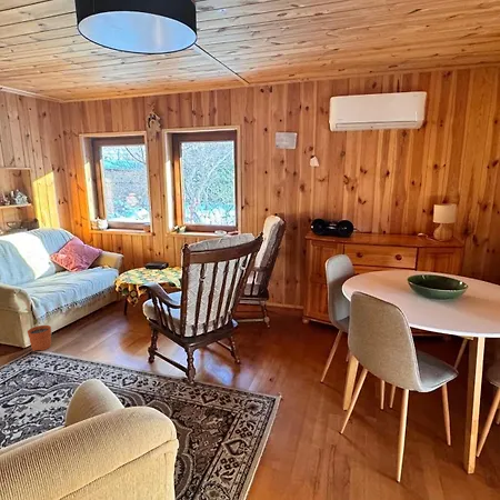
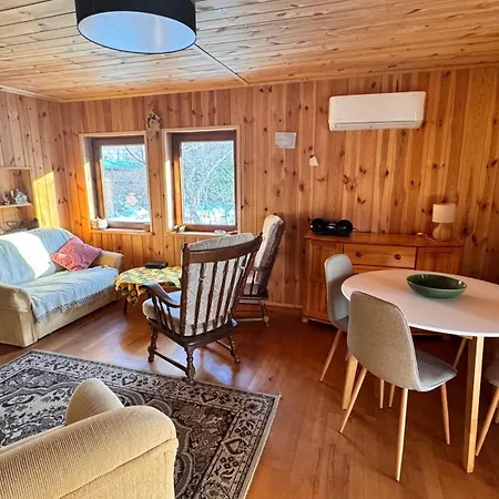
- plant pot [27,319,52,352]
